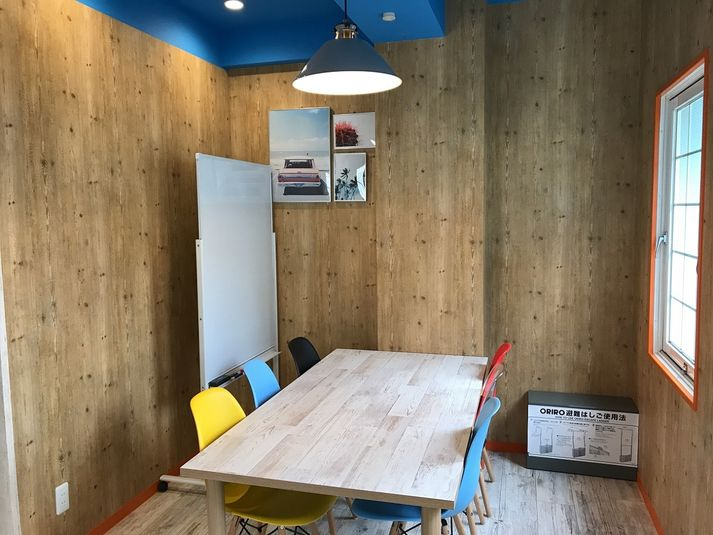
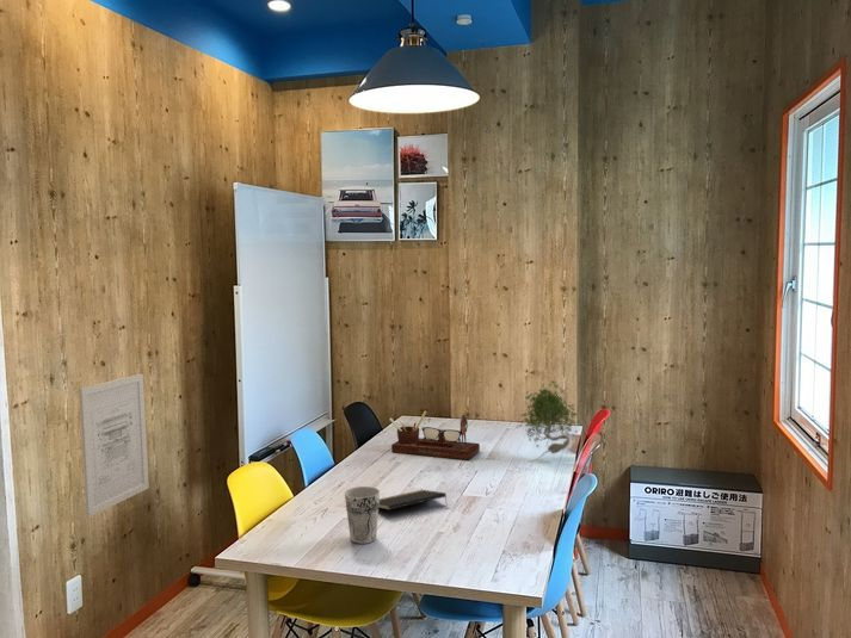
+ cup [344,485,381,545]
+ desk organizer [389,409,481,460]
+ notepad [378,489,449,512]
+ wall art [78,373,150,519]
+ plant [519,379,581,463]
